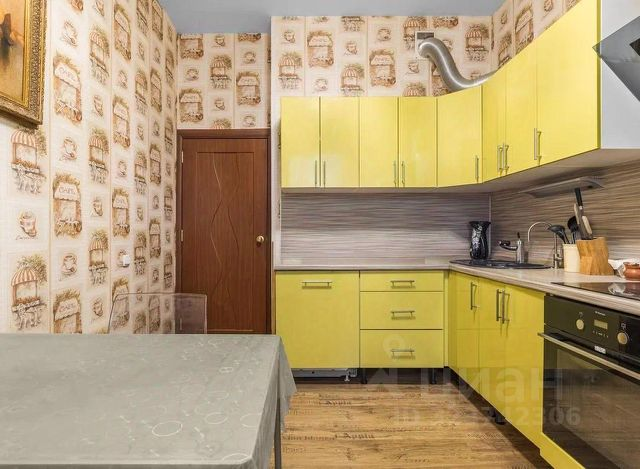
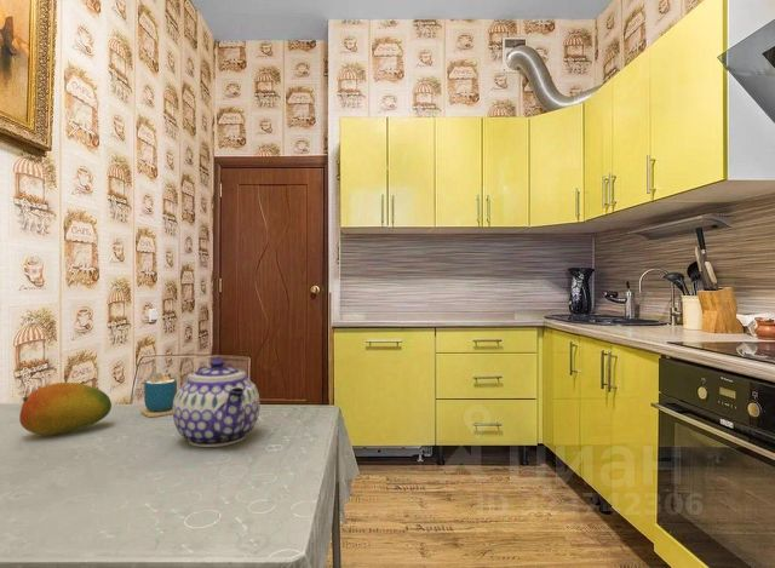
+ fruit [18,381,113,436]
+ teapot [172,357,262,448]
+ cup [139,357,178,418]
